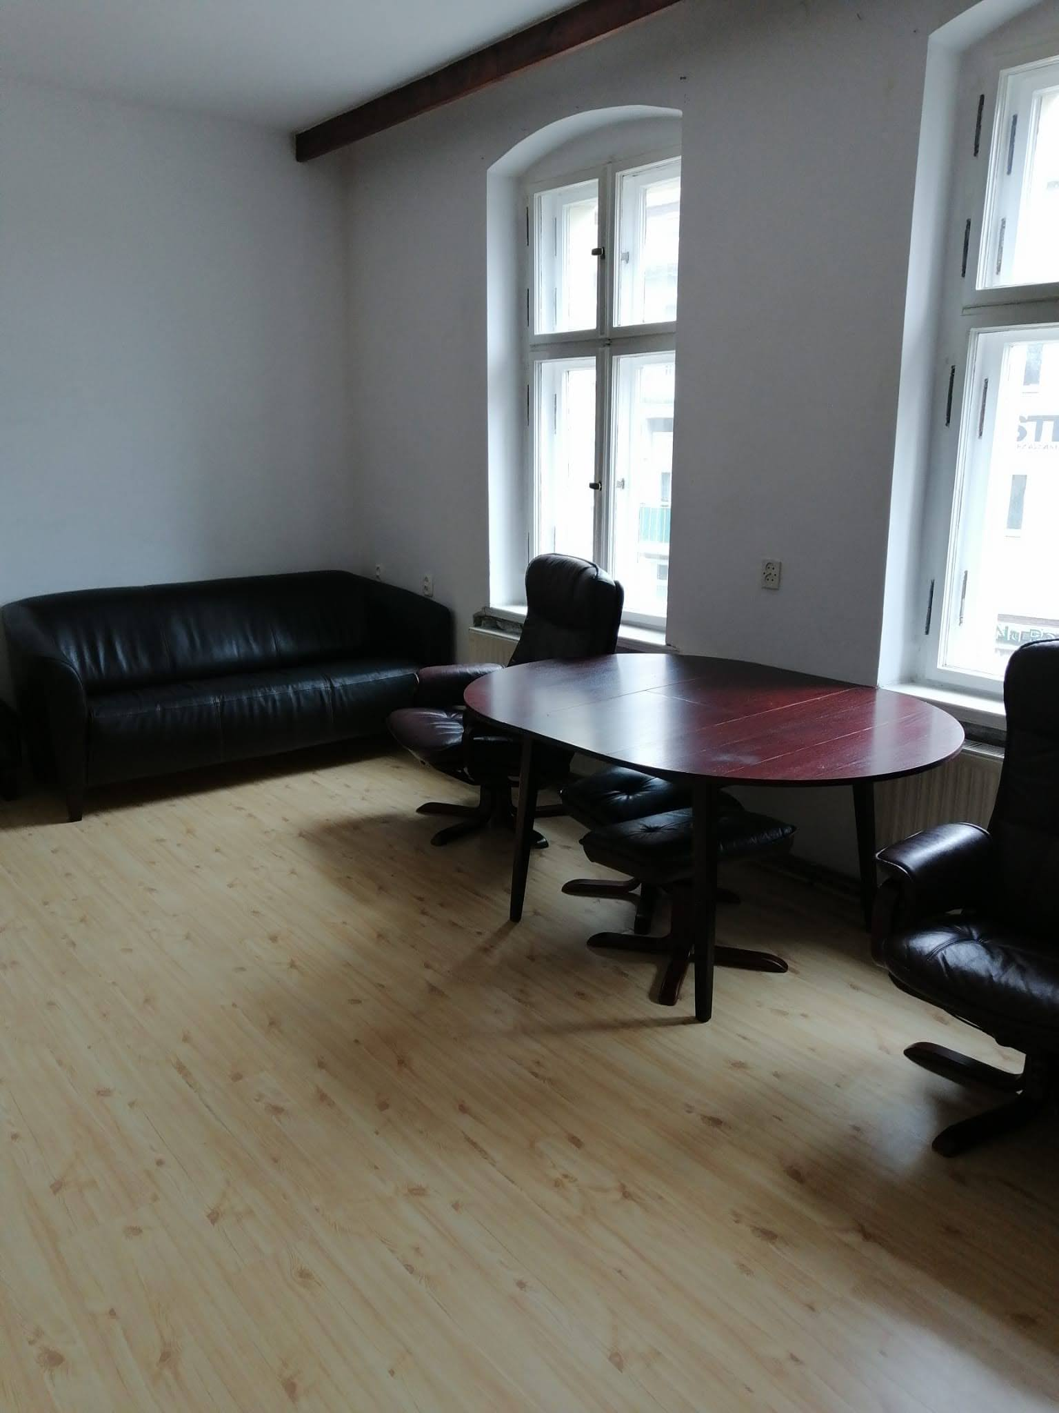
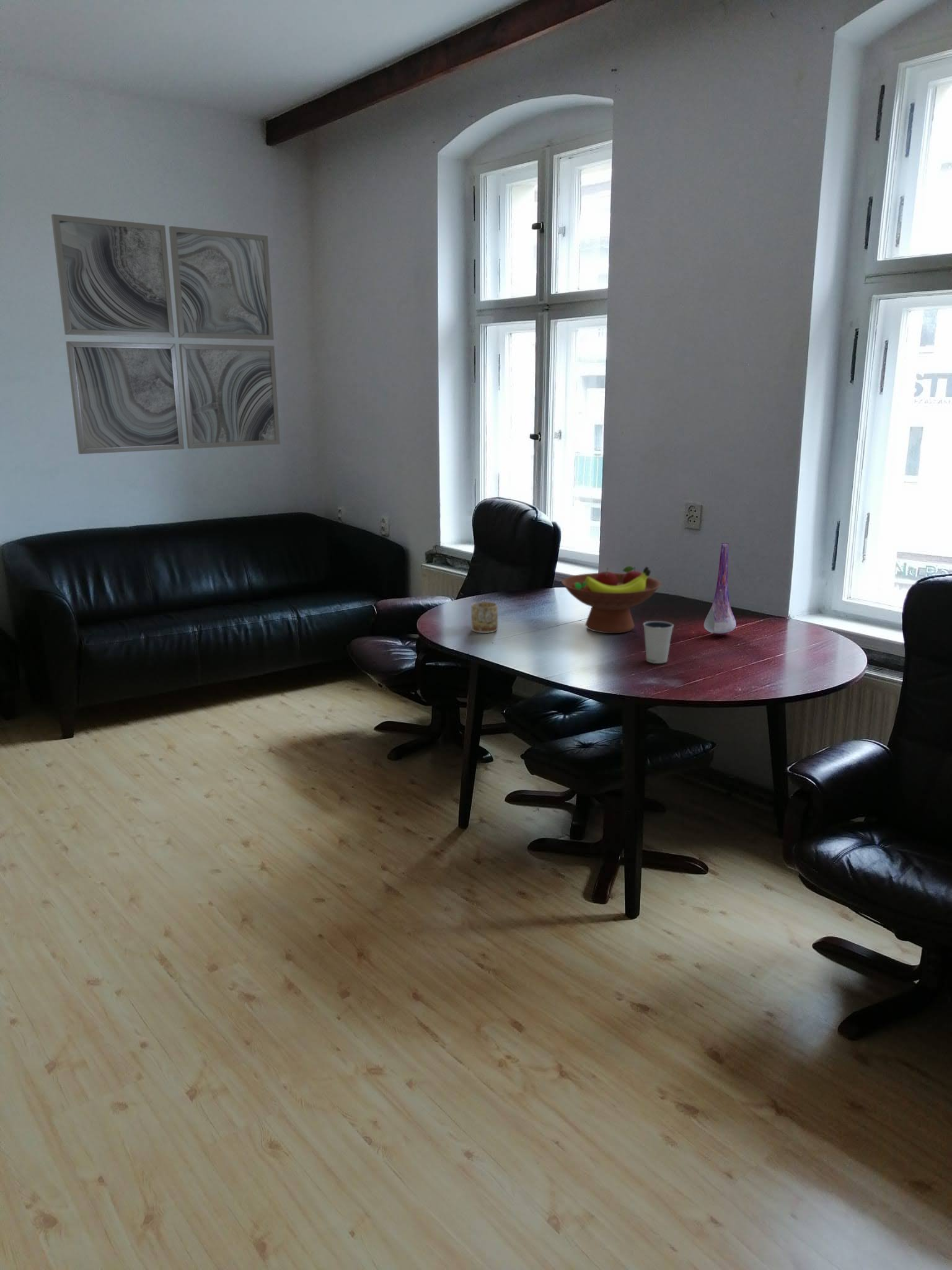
+ wall art [51,213,281,455]
+ dixie cup [643,620,674,664]
+ mug [471,602,498,634]
+ vase [703,542,737,634]
+ fruit bowl [561,566,662,634]
